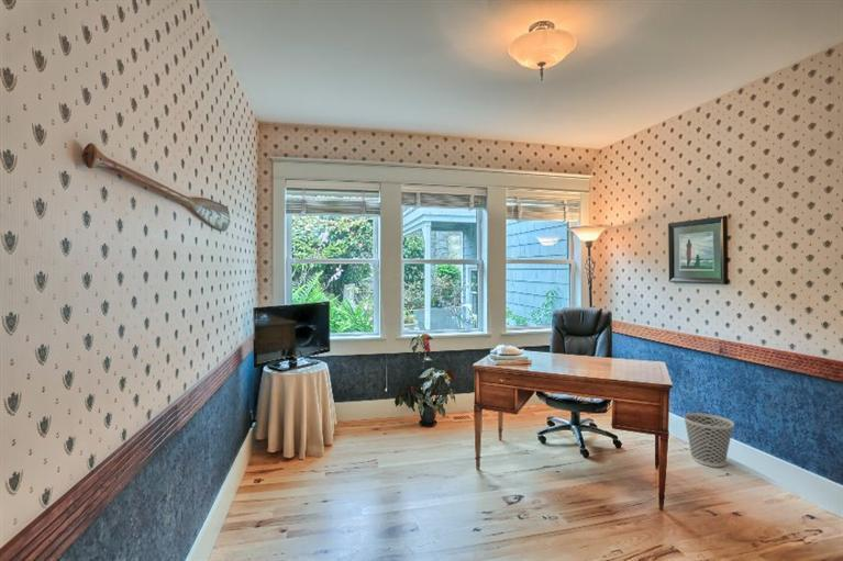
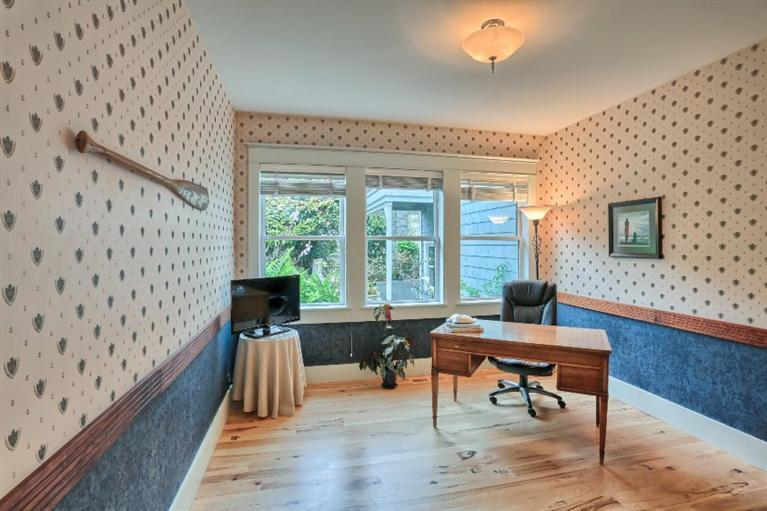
- wastebasket [683,412,735,468]
